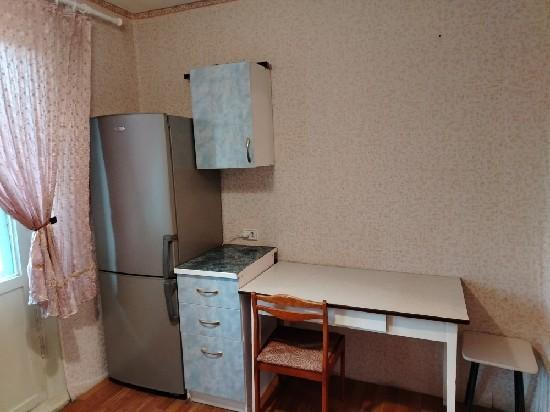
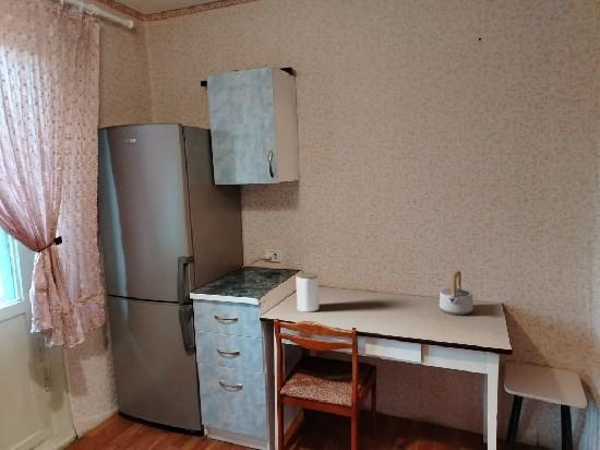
+ teapot [439,270,475,316]
+ jar [296,272,320,312]
